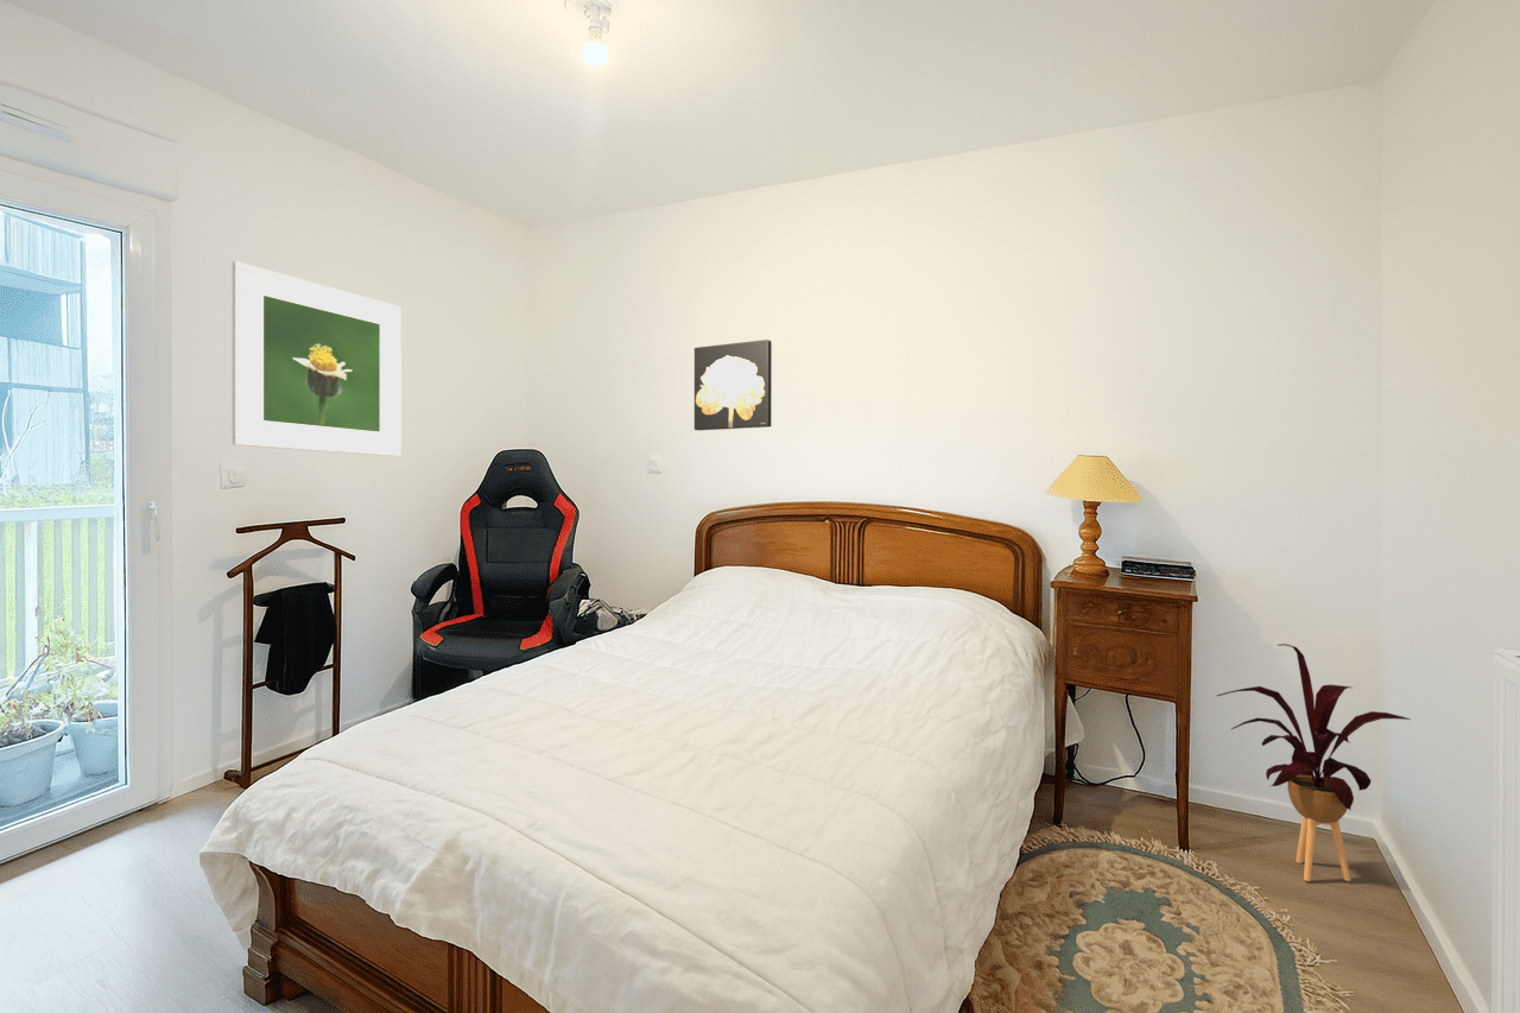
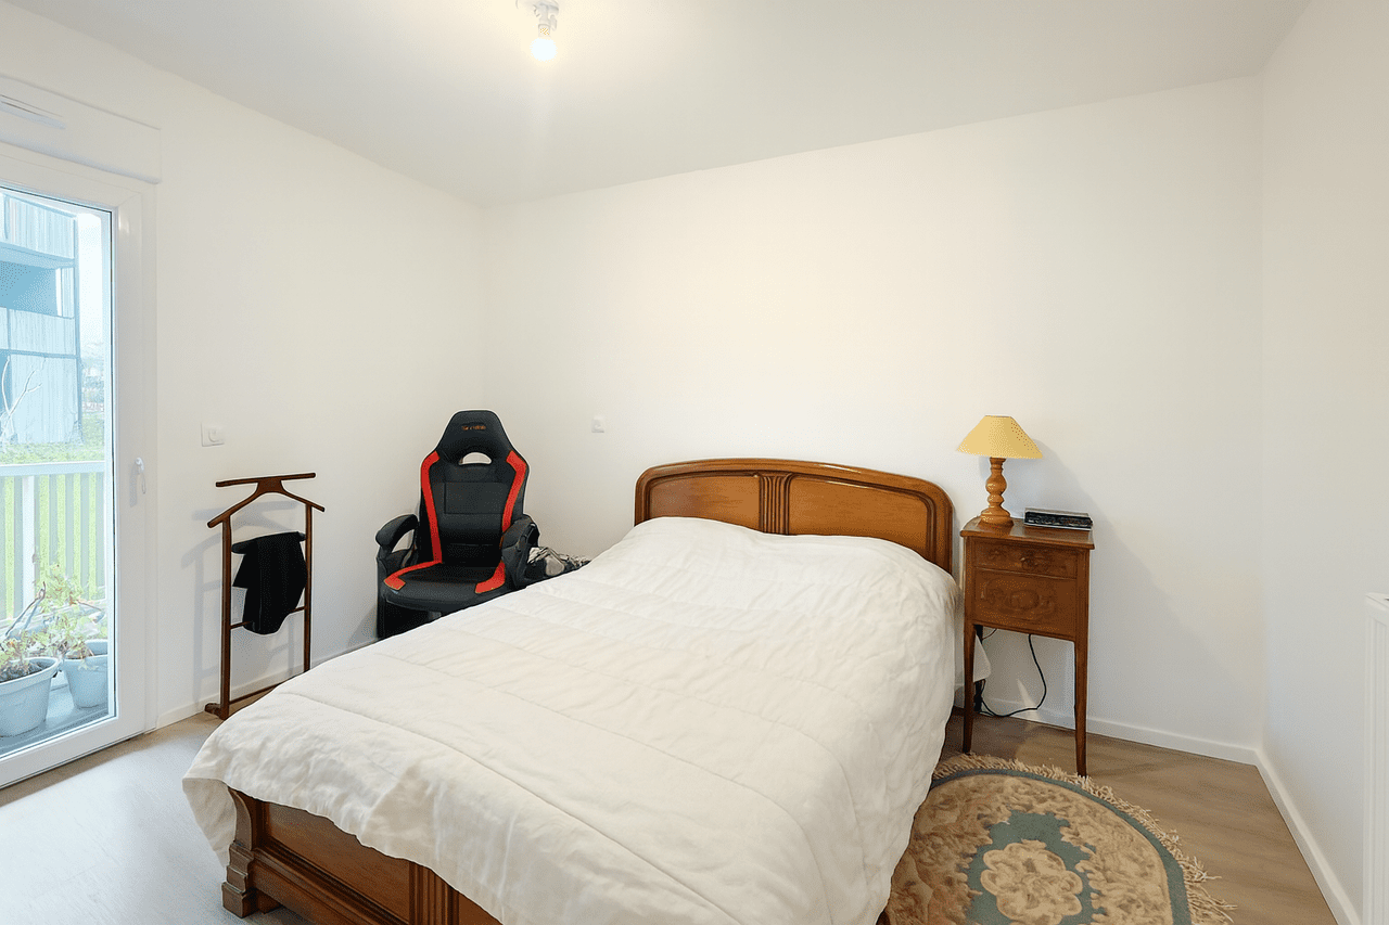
- house plant [1216,642,1411,882]
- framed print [232,260,403,457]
- wall art [694,338,773,431]
